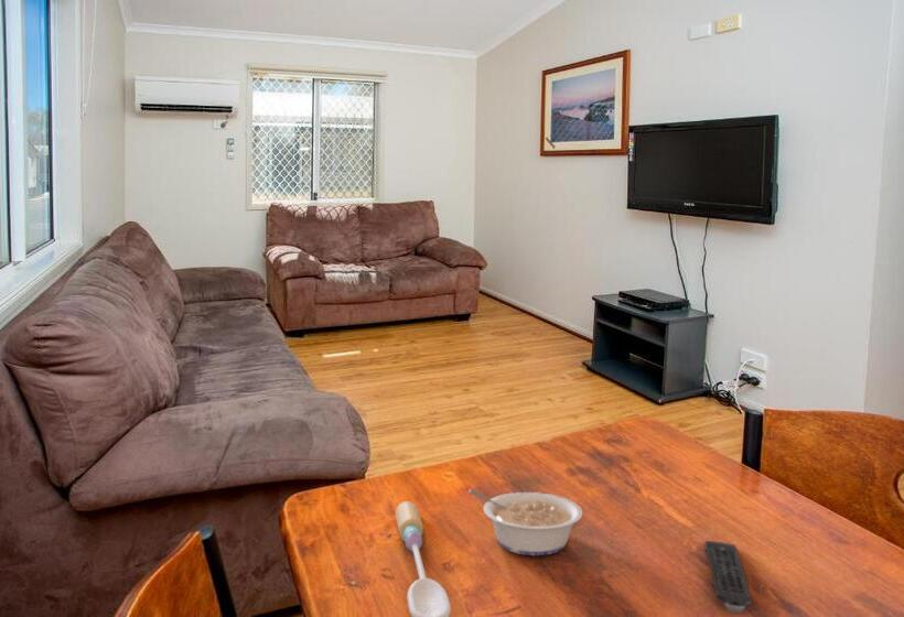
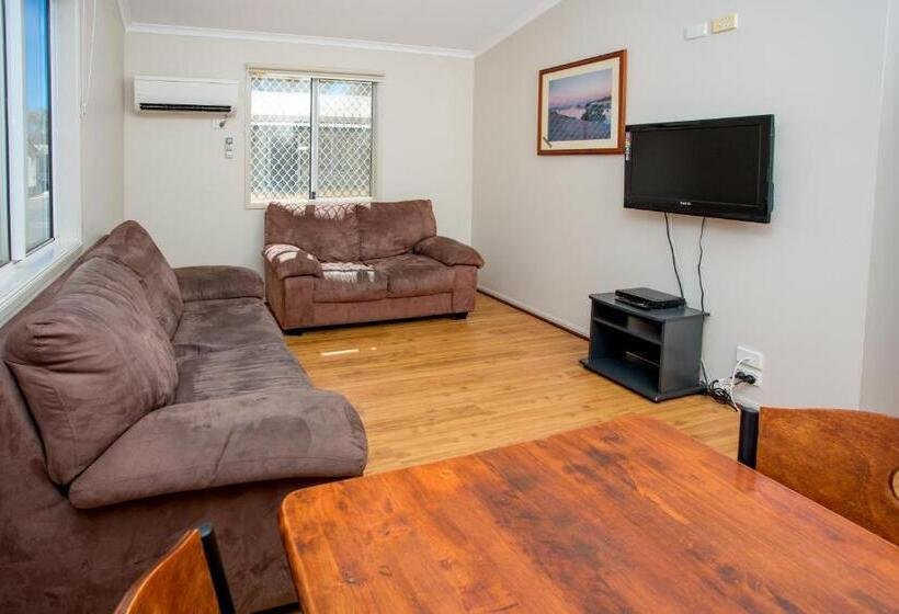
- legume [469,488,583,556]
- remote control [703,540,753,614]
- spoon [395,500,452,617]
